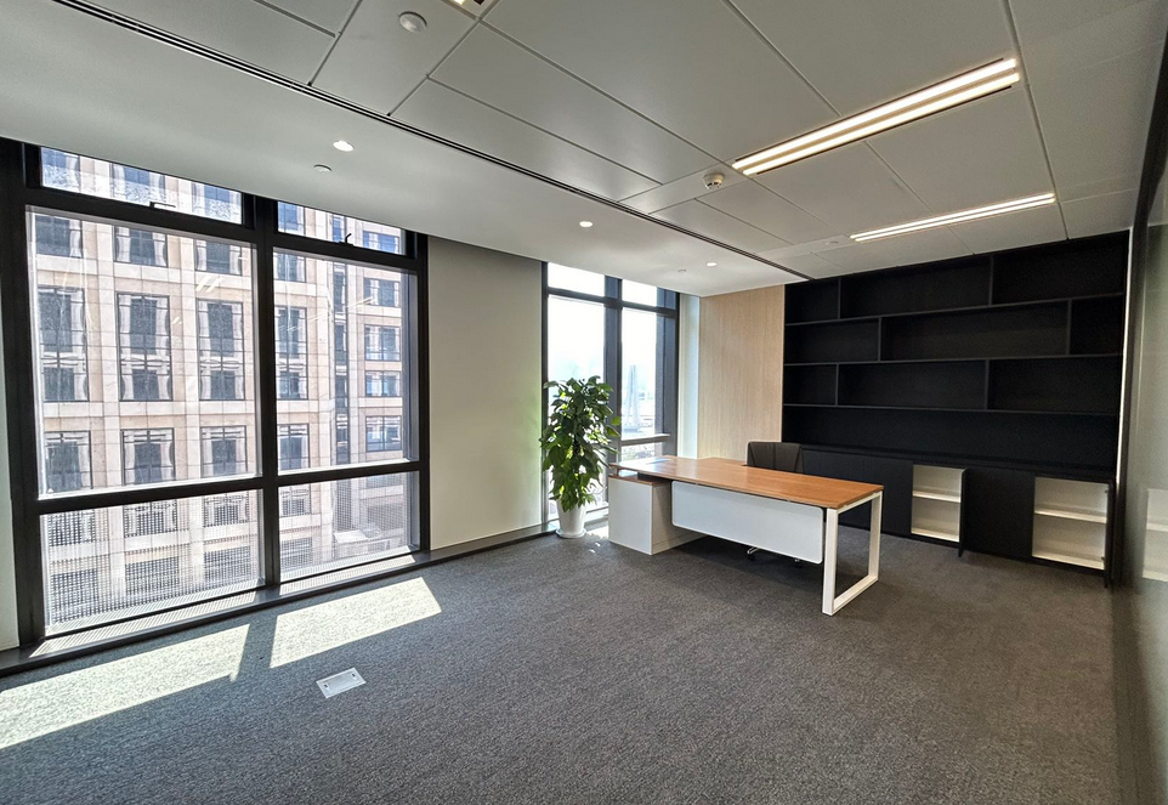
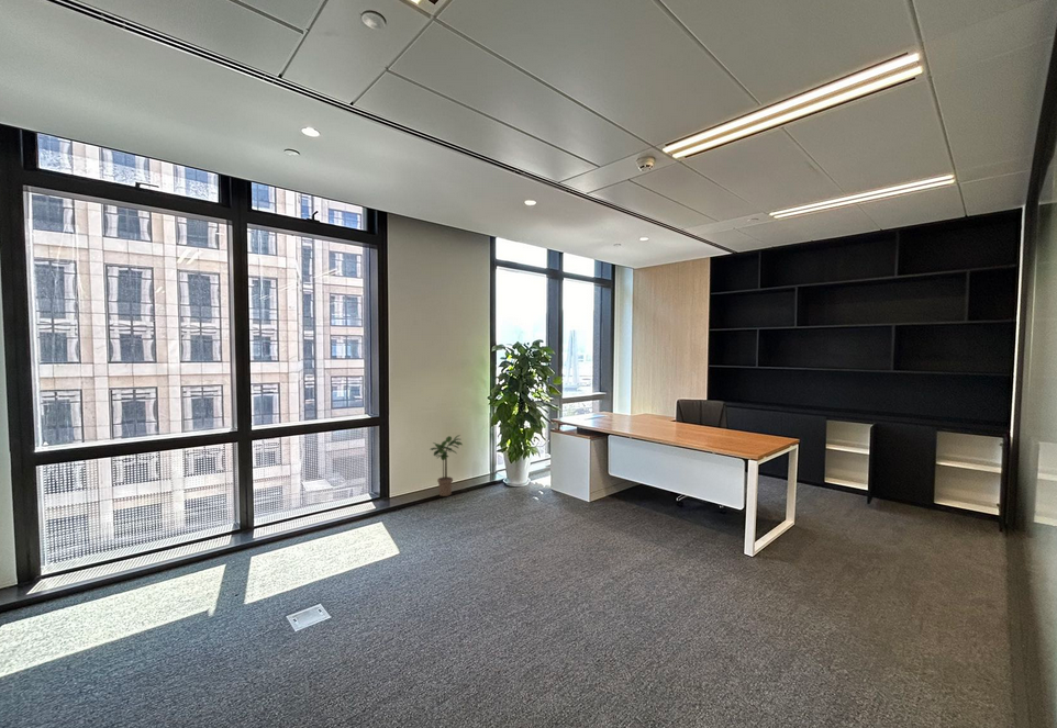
+ potted plant [429,434,464,497]
